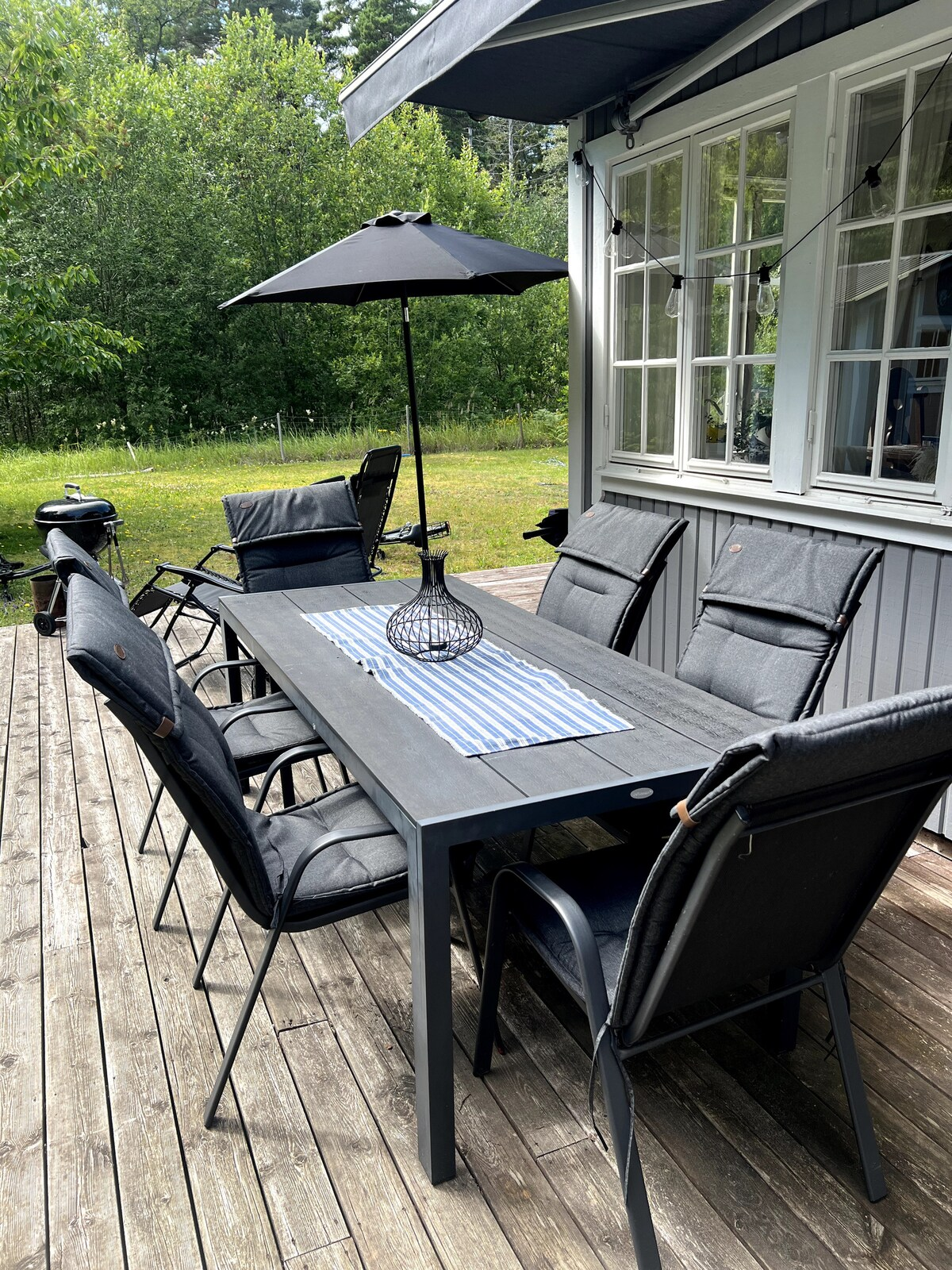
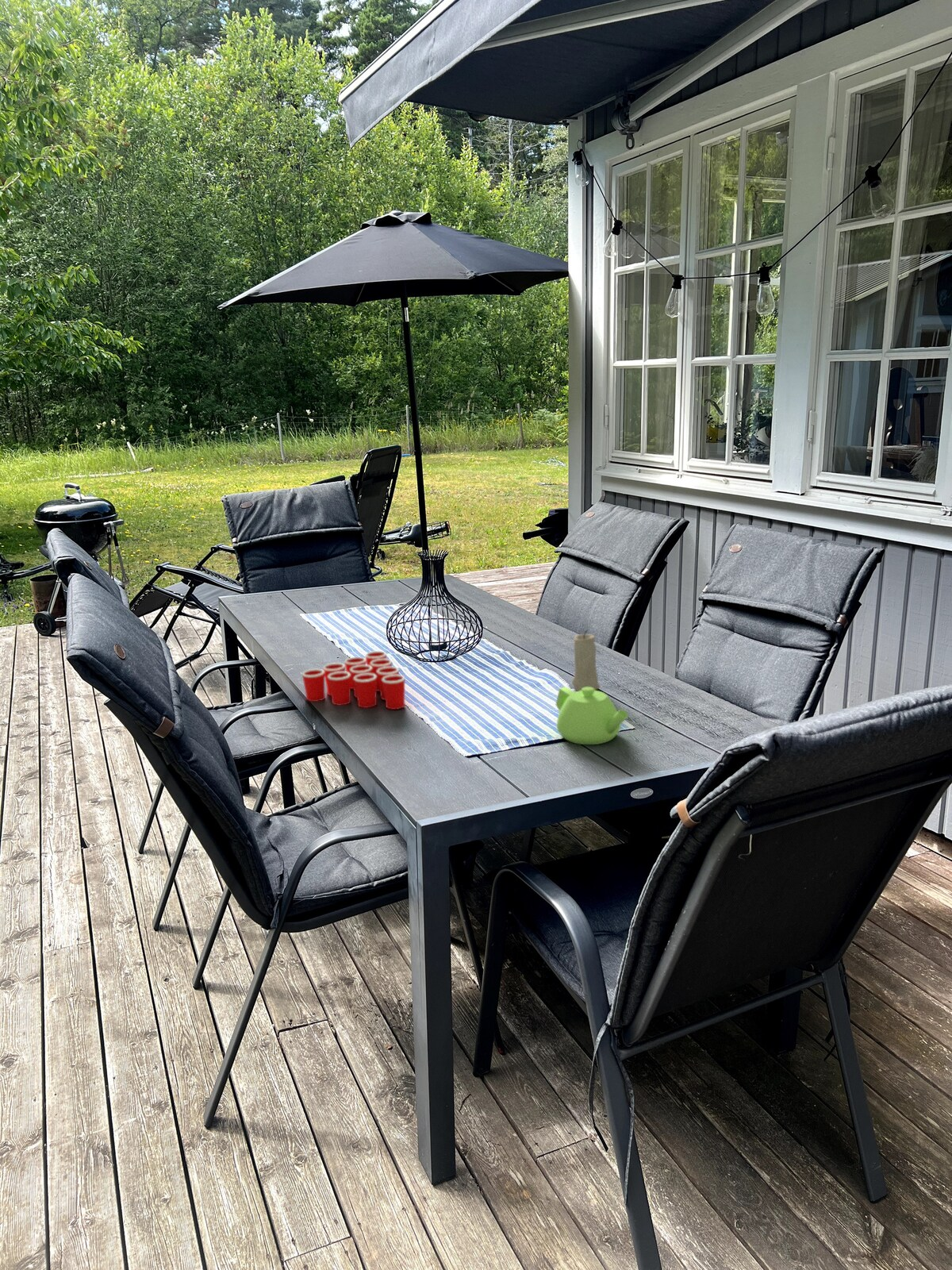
+ cup [301,650,406,710]
+ candle [571,629,601,691]
+ teapot [555,686,628,745]
